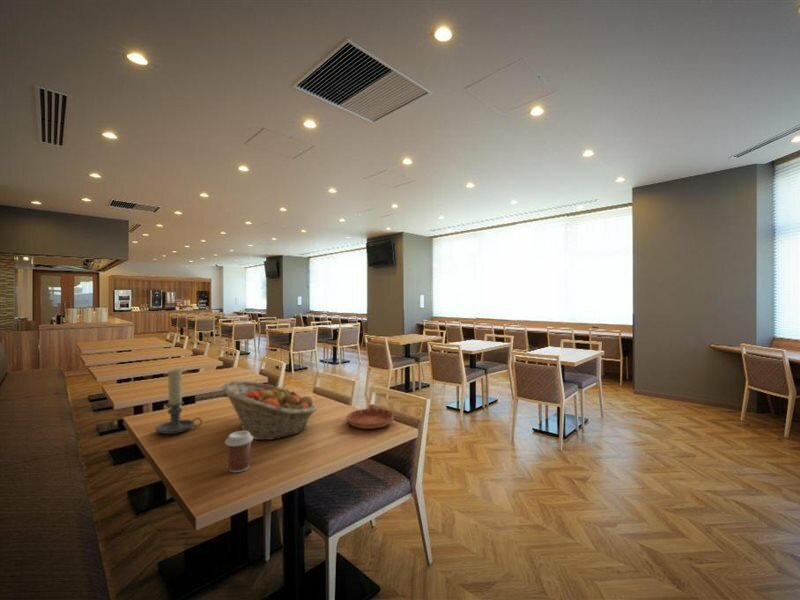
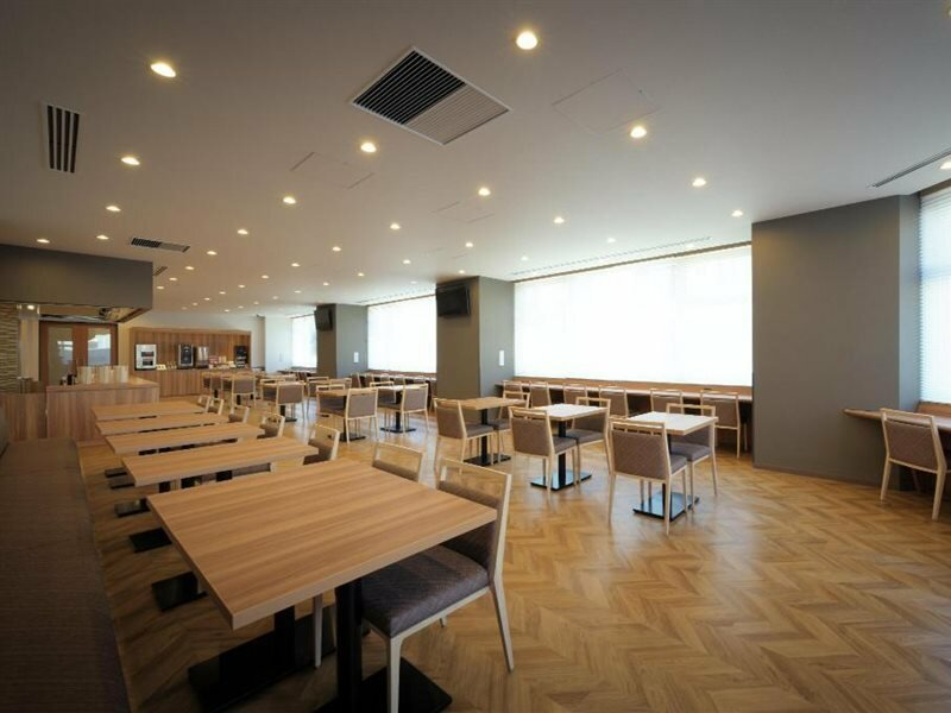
- saucer [346,407,395,430]
- coffee cup [224,430,254,474]
- candle holder [155,368,203,435]
- fruit basket [221,380,318,441]
